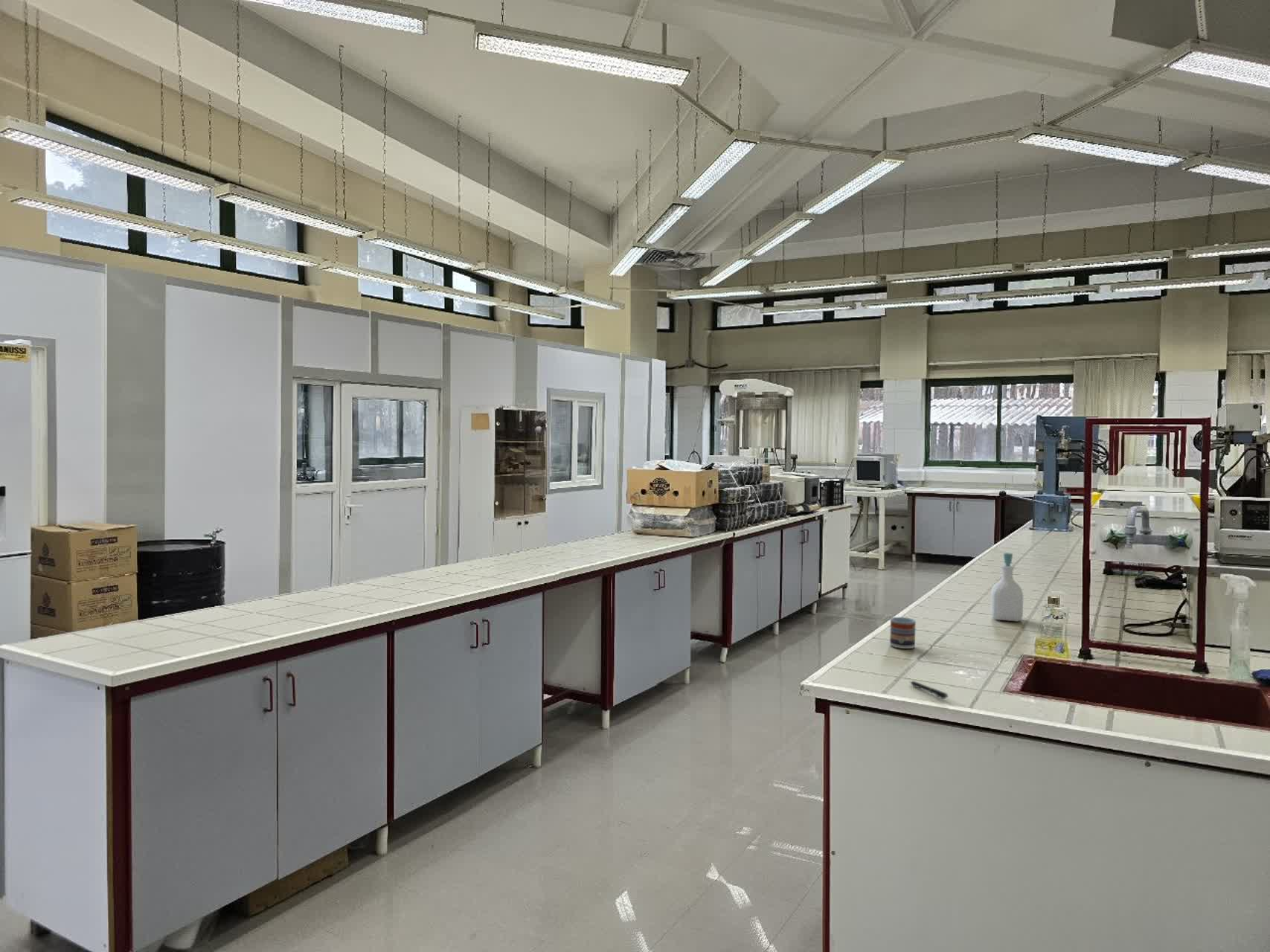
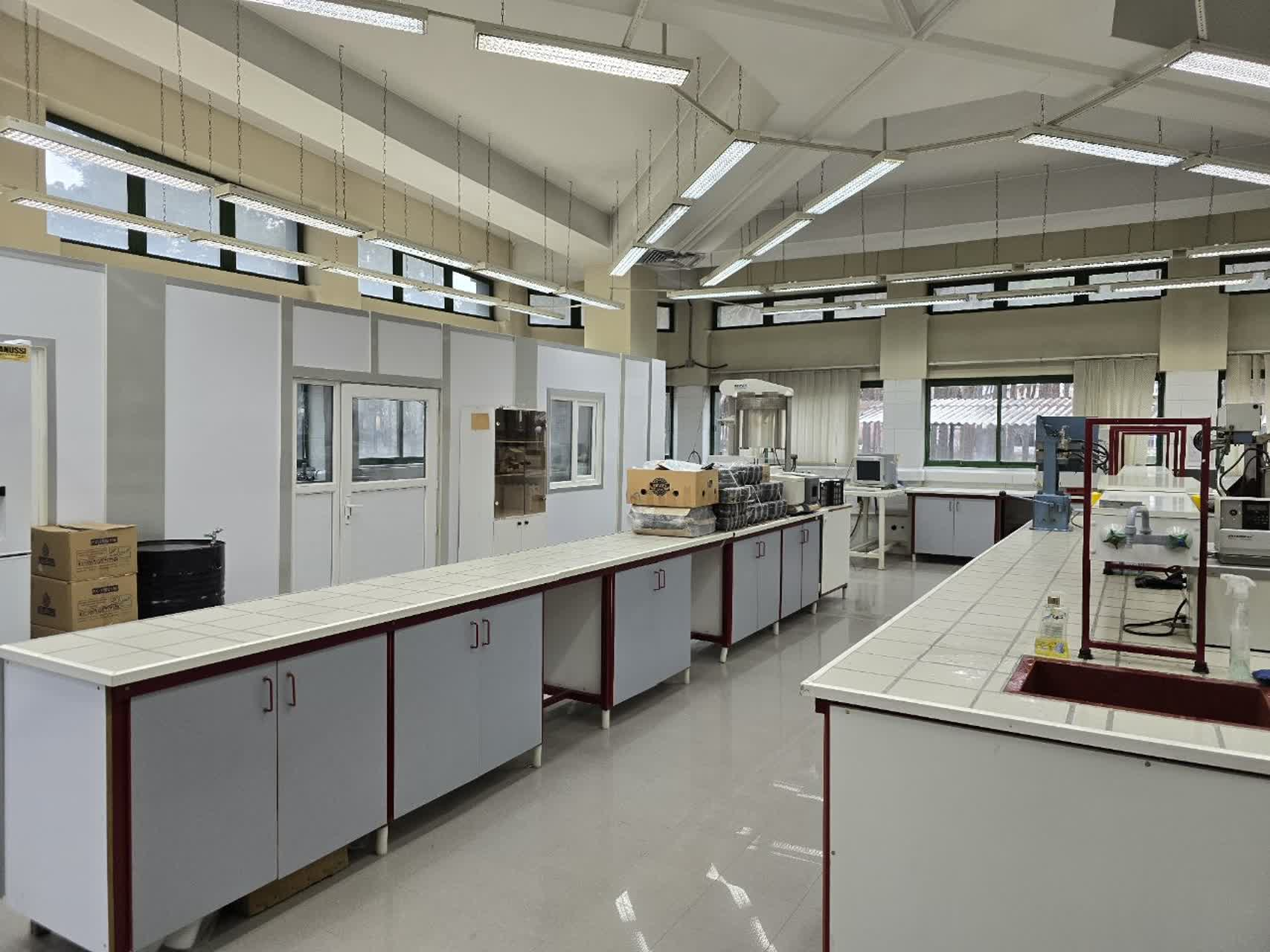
- cup [889,617,917,649]
- pen [909,681,949,700]
- soap bottle [990,552,1024,622]
